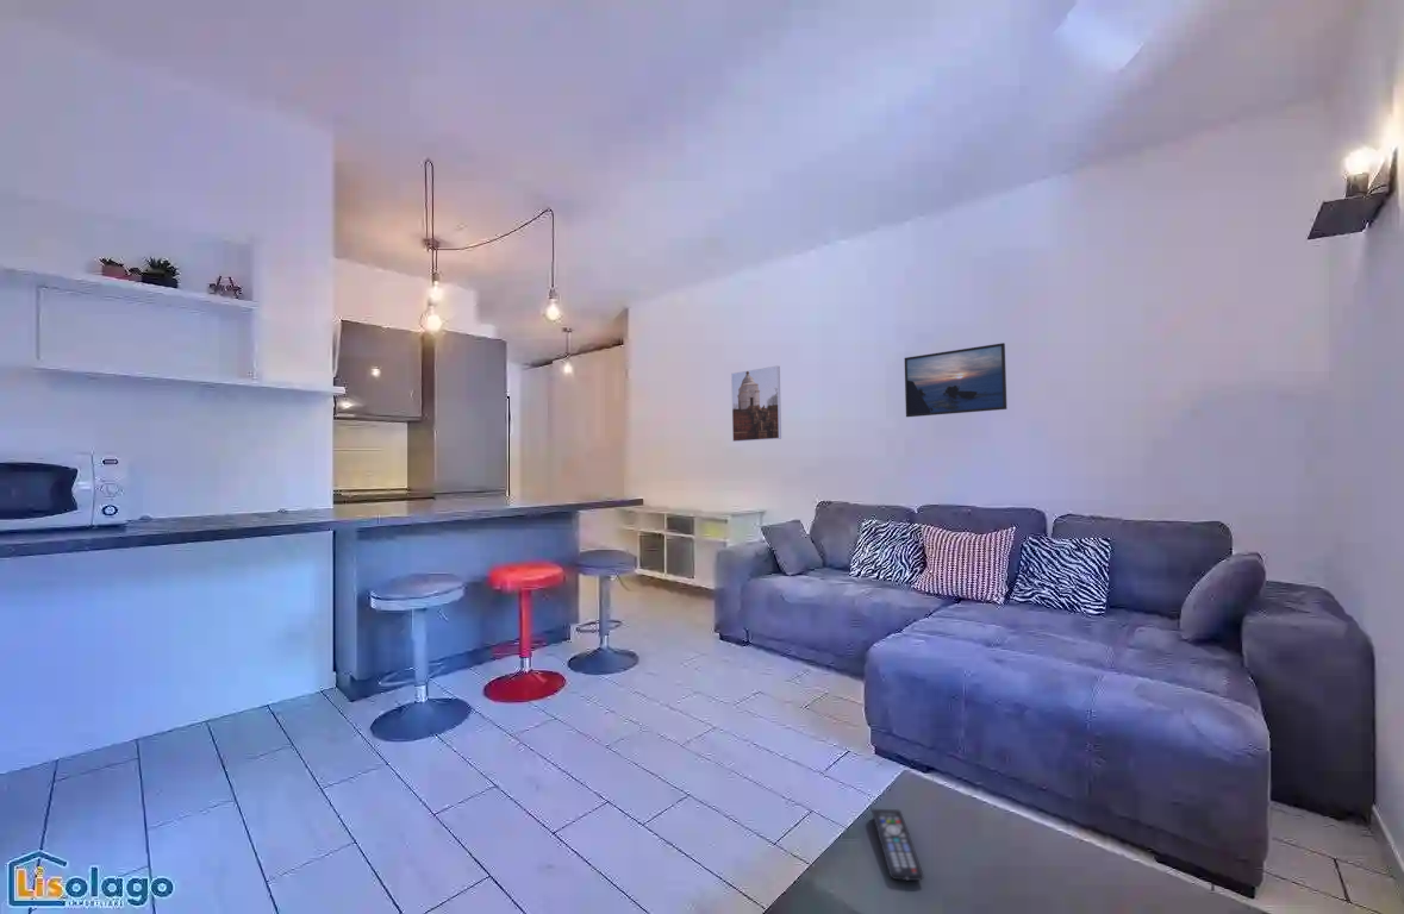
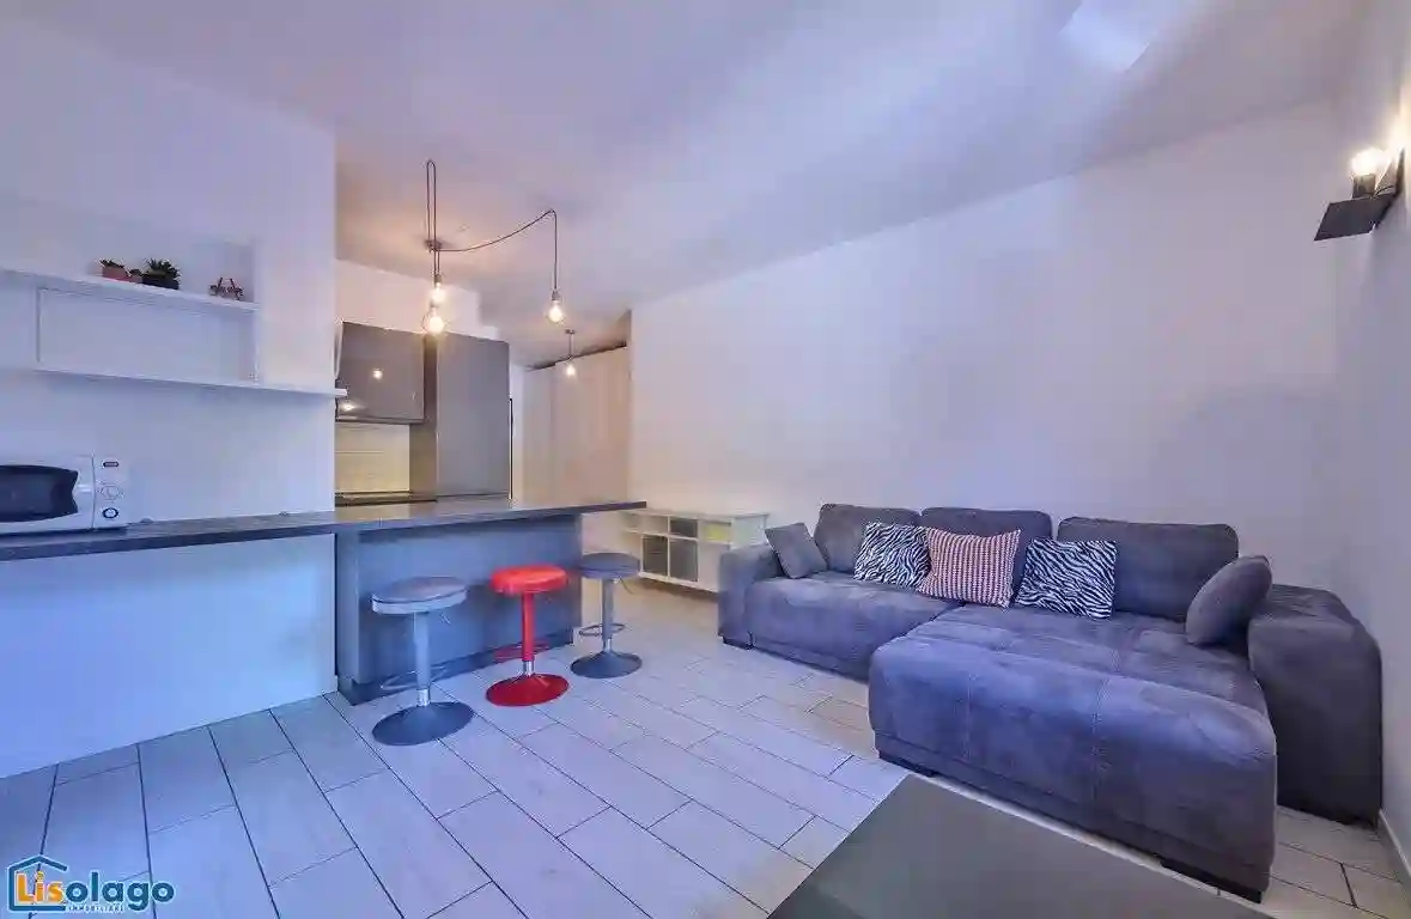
- remote control [869,808,925,882]
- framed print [730,364,782,443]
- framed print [904,342,1007,418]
